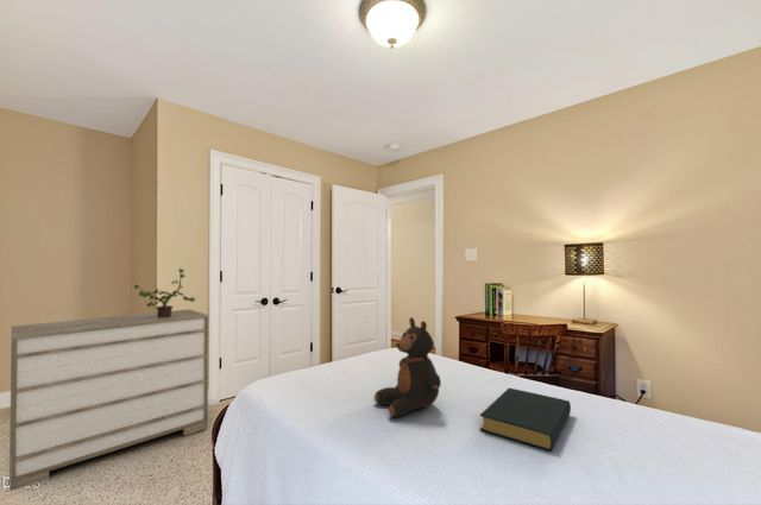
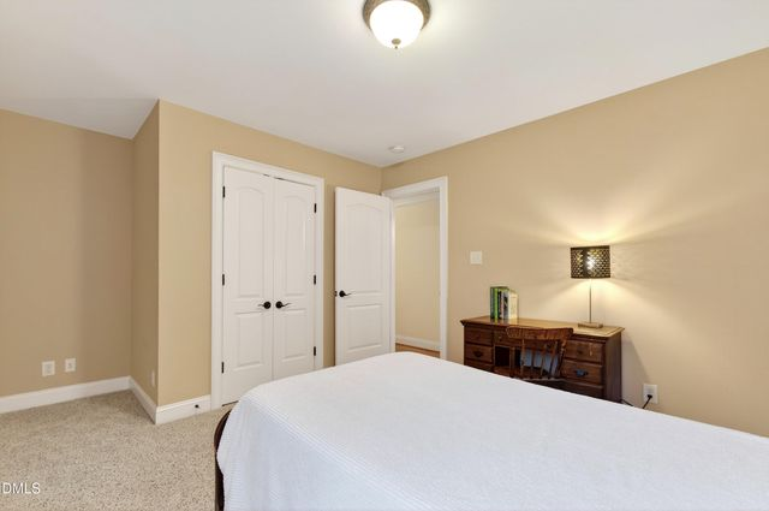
- dresser [8,308,209,492]
- potted plant [133,267,196,318]
- teddy bear [373,316,442,419]
- hardback book [479,387,572,452]
